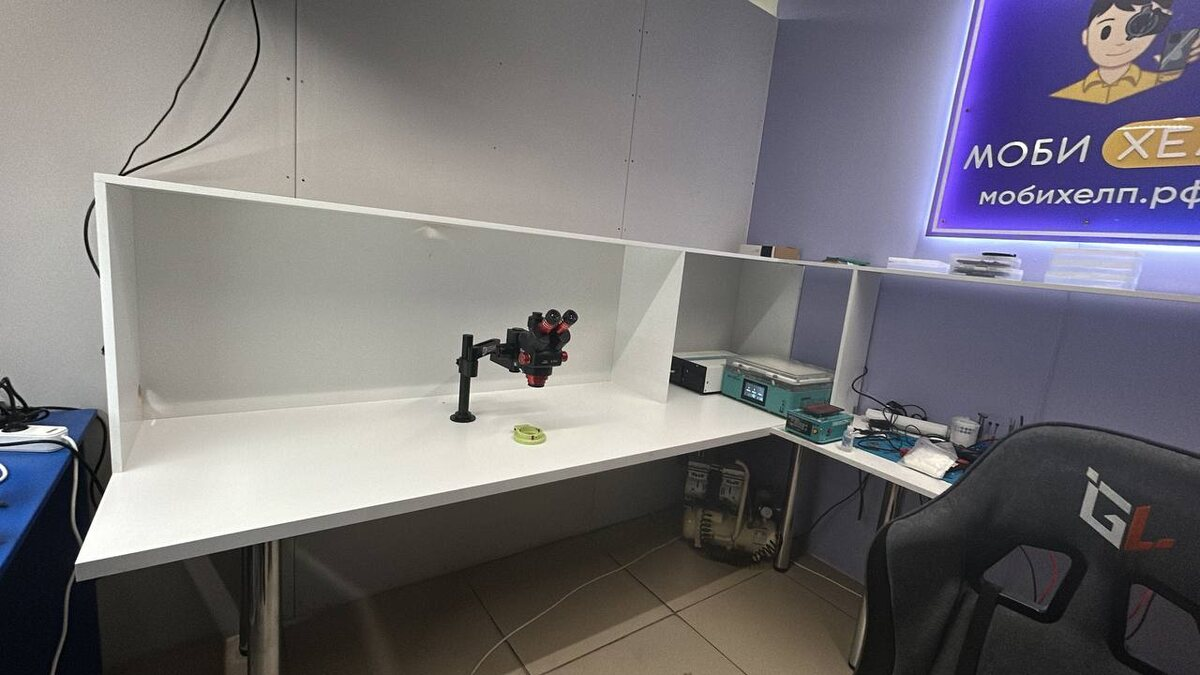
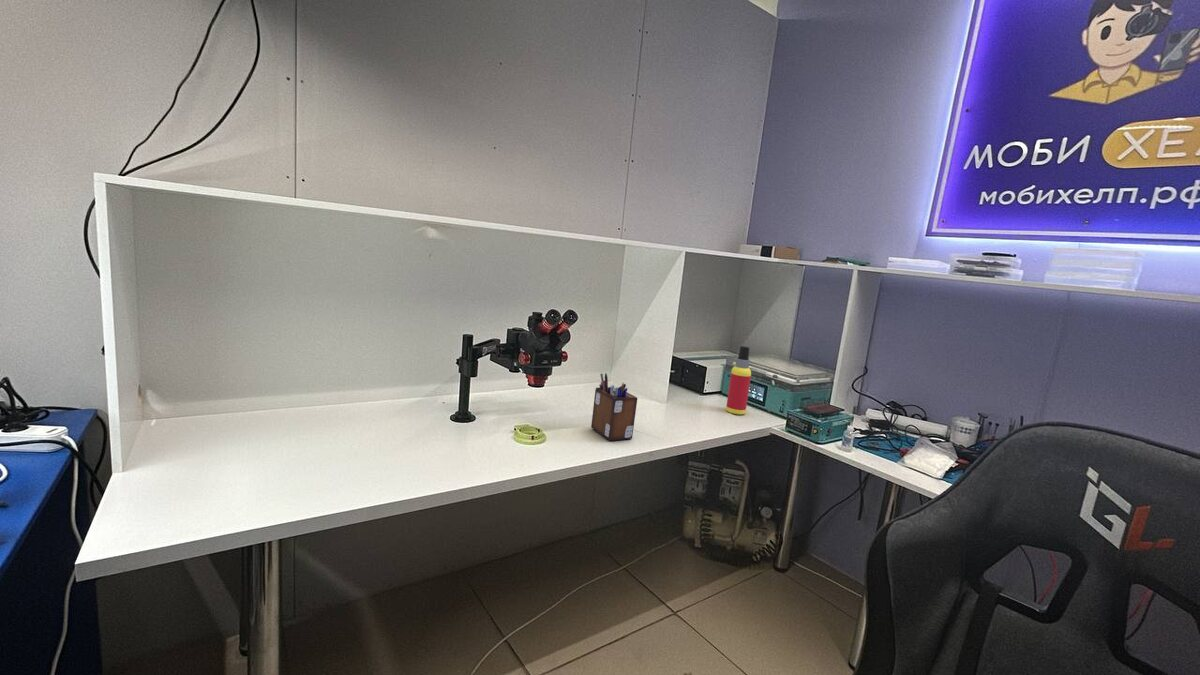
+ desk organizer [590,372,638,441]
+ spray bottle [725,345,752,415]
